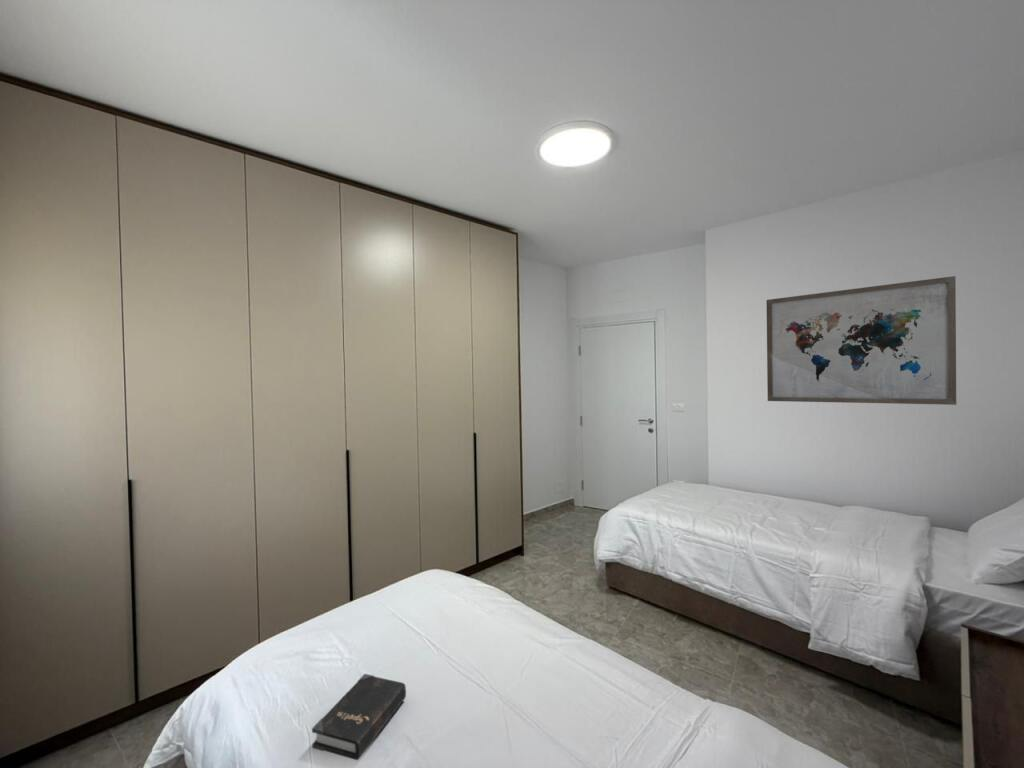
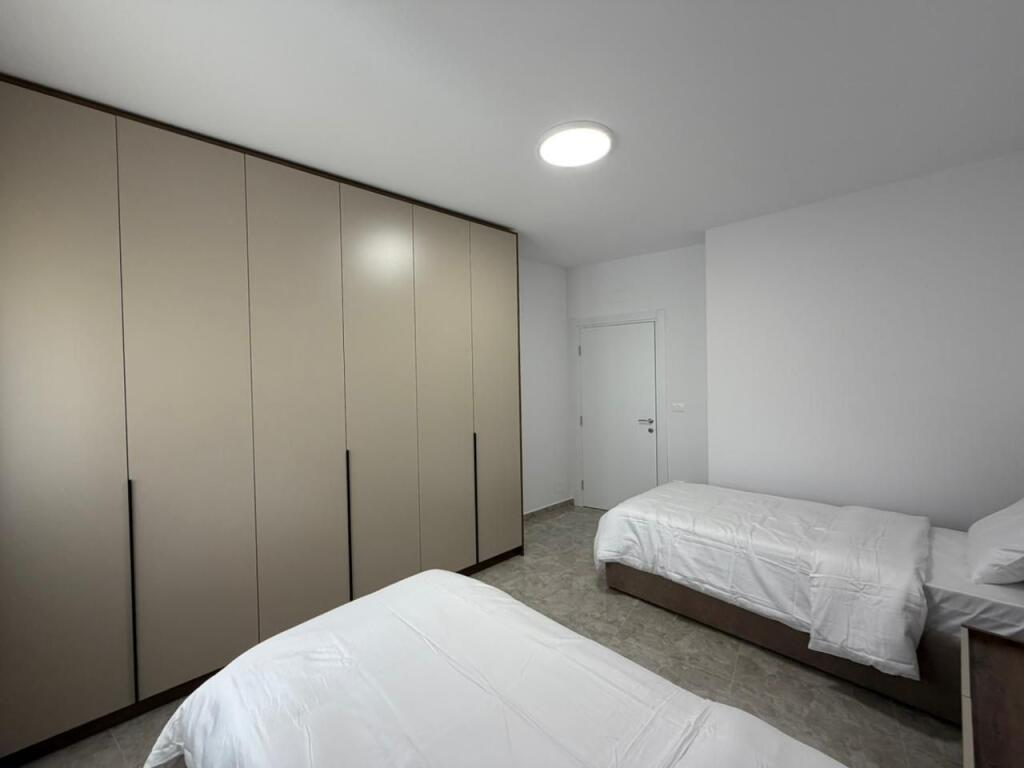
- hardback book [311,673,407,761]
- wall art [765,275,957,406]
